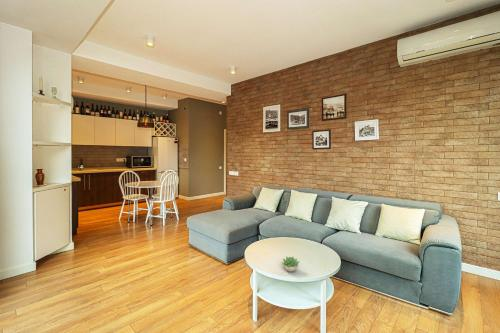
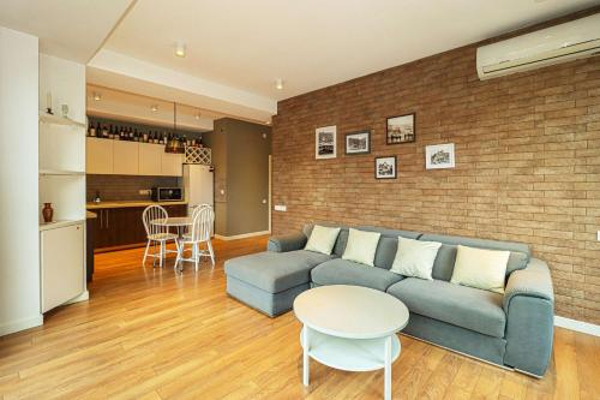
- succulent plant [280,255,301,273]
